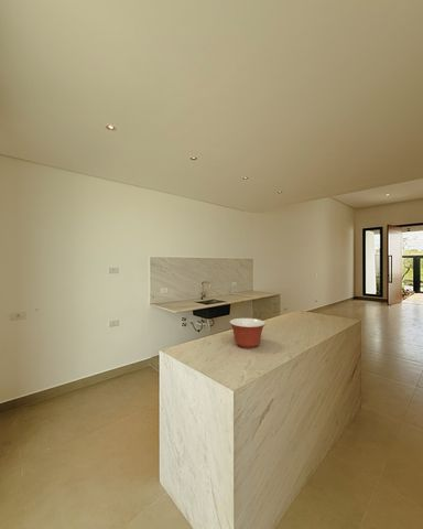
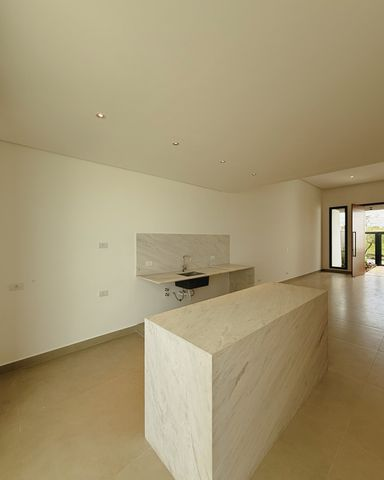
- mixing bowl [228,317,267,349]
